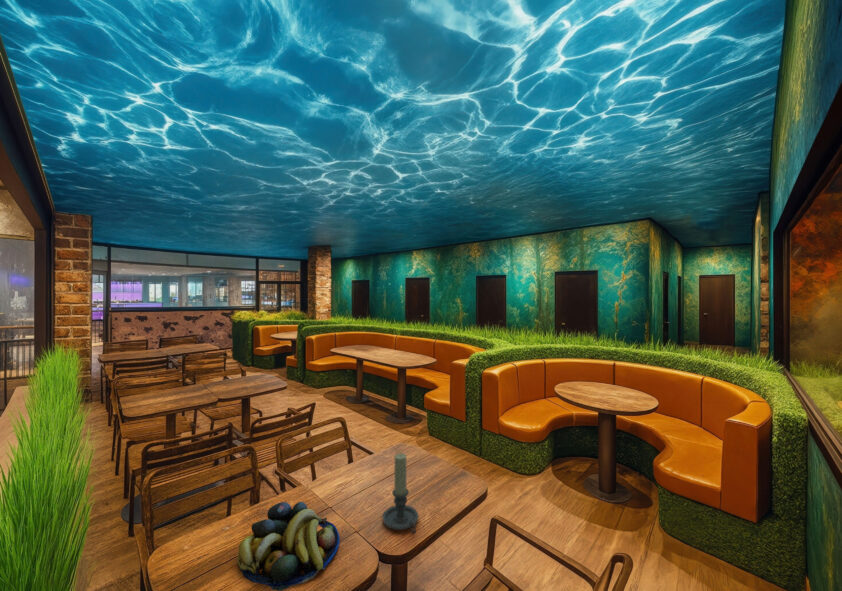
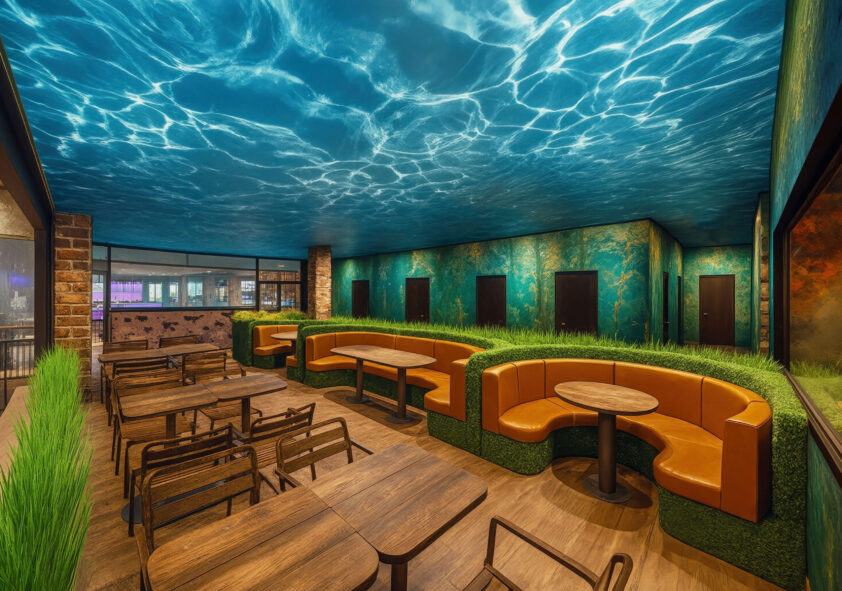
- fruit bowl [236,501,341,591]
- candle holder [381,452,420,534]
